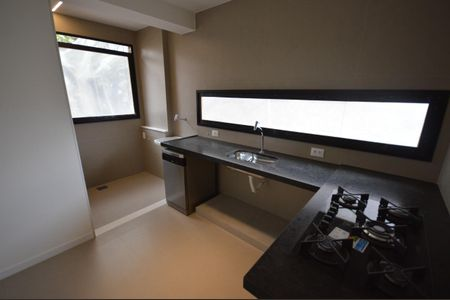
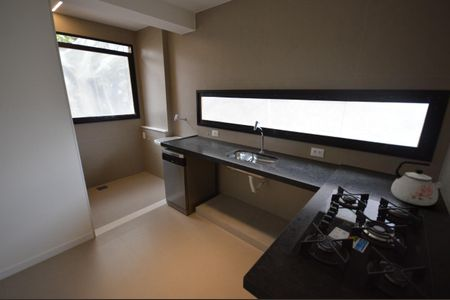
+ kettle [390,160,444,207]
